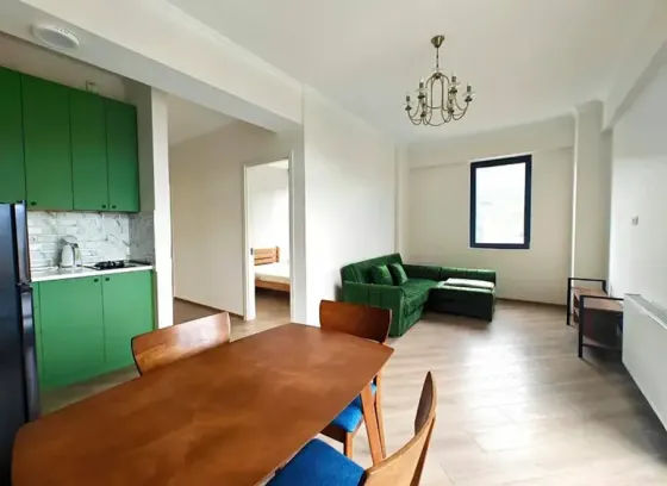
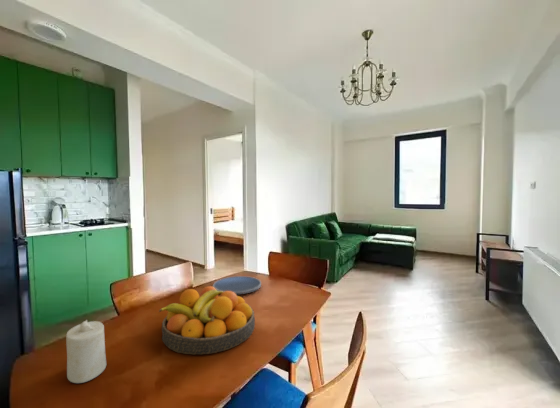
+ plate [212,275,262,295]
+ fruit bowl [158,285,256,355]
+ candle [65,319,107,384]
